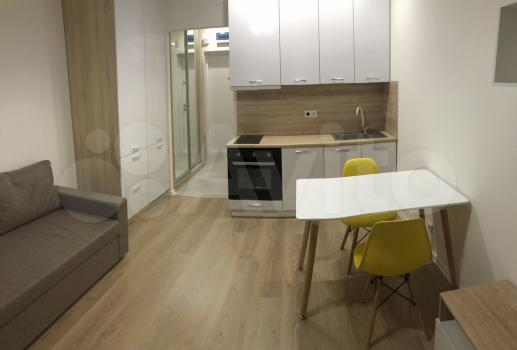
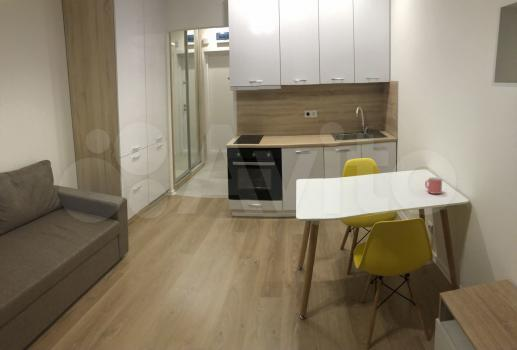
+ mug [424,176,443,195]
